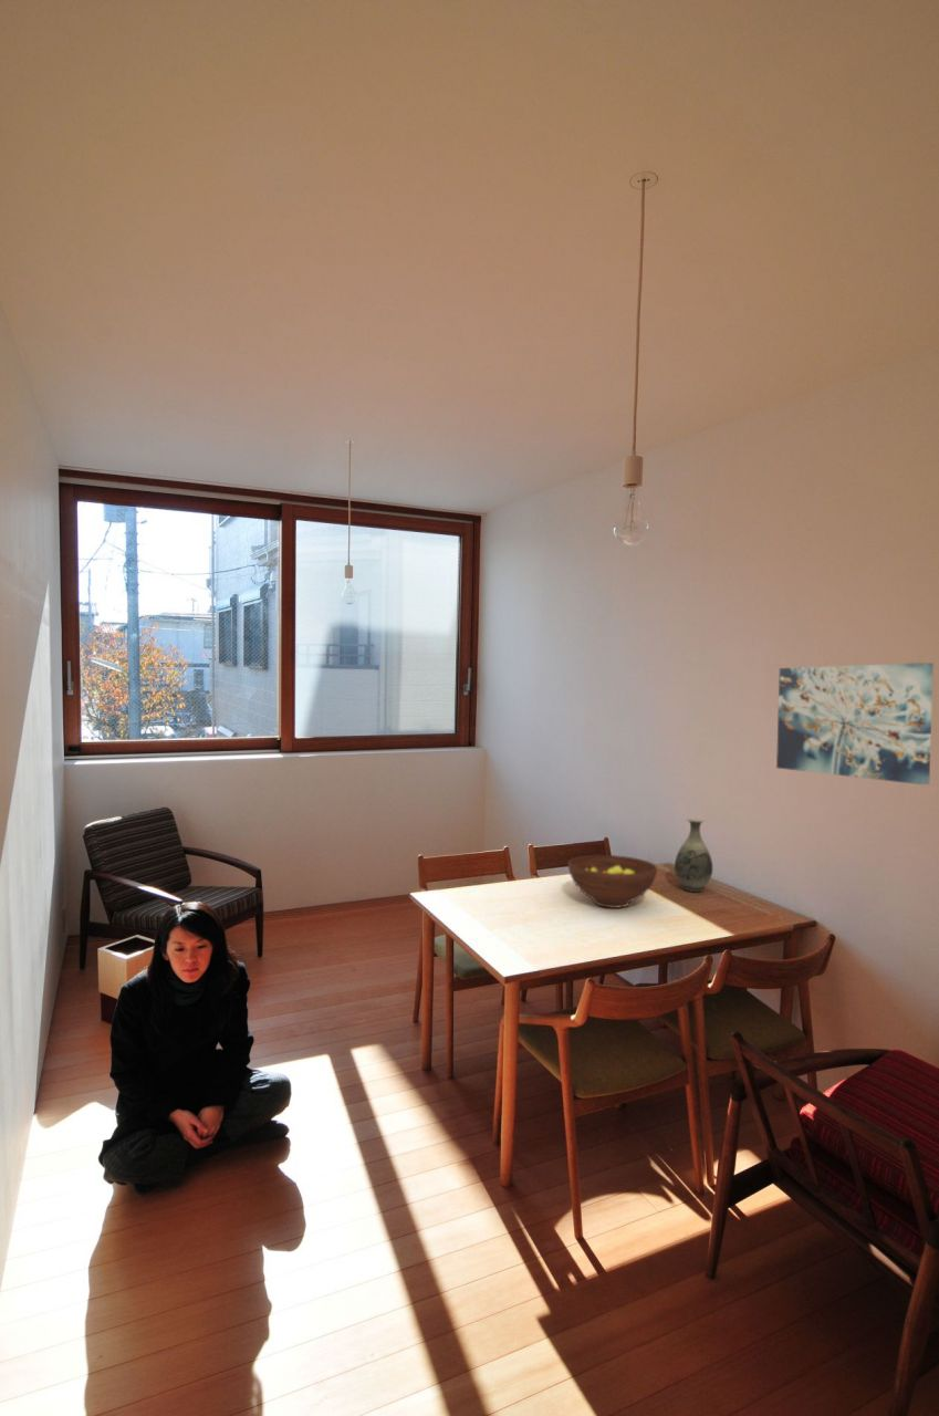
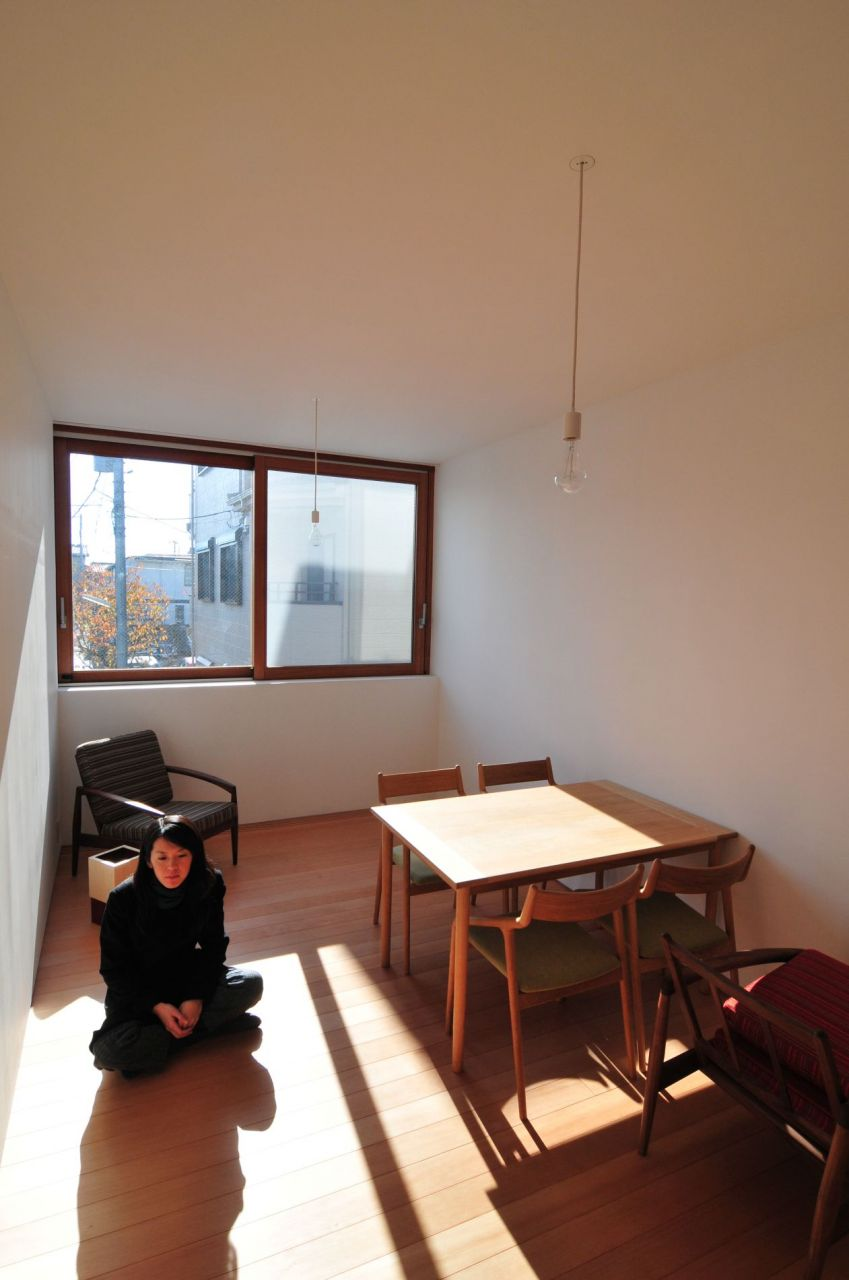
- wall art [775,662,935,785]
- vase [674,818,713,893]
- fruit bowl [567,854,658,909]
